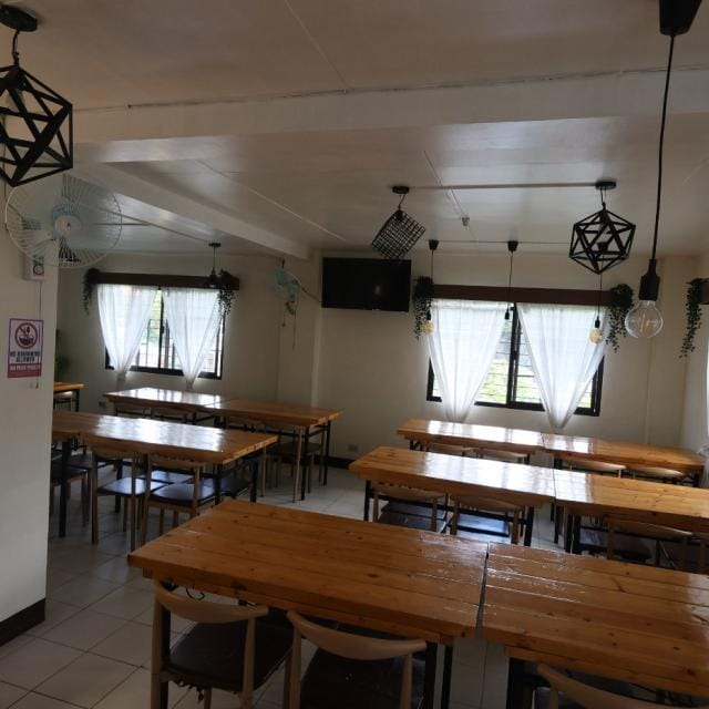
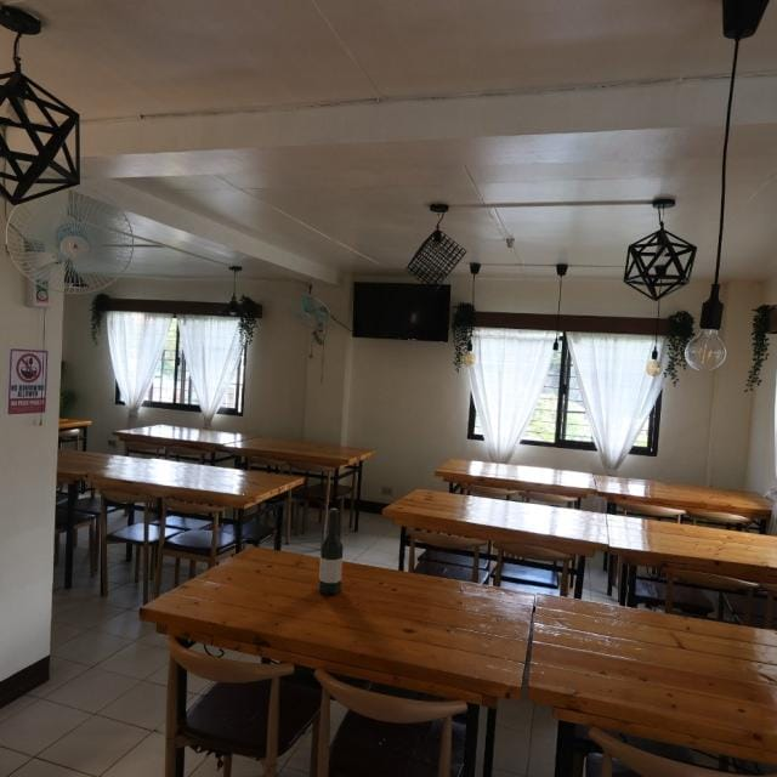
+ wine bottle [318,507,344,596]
